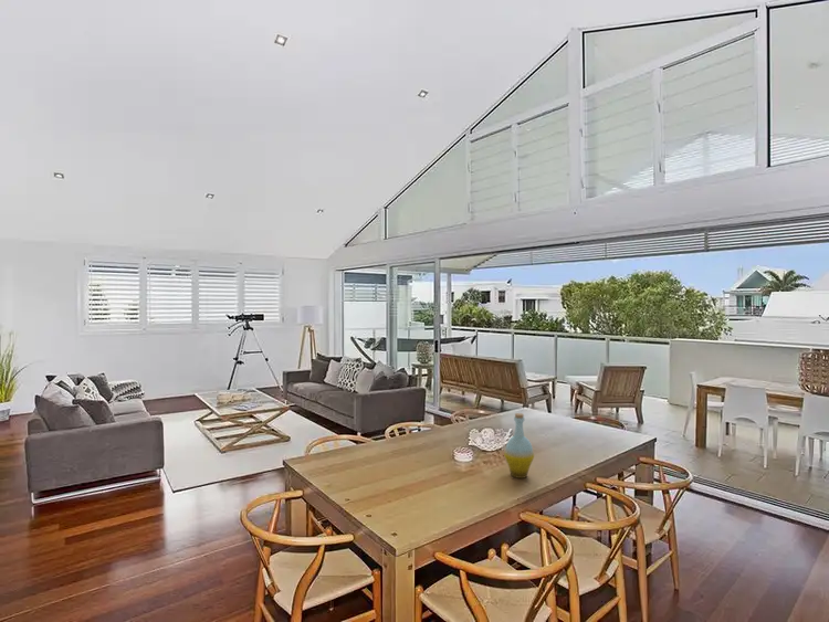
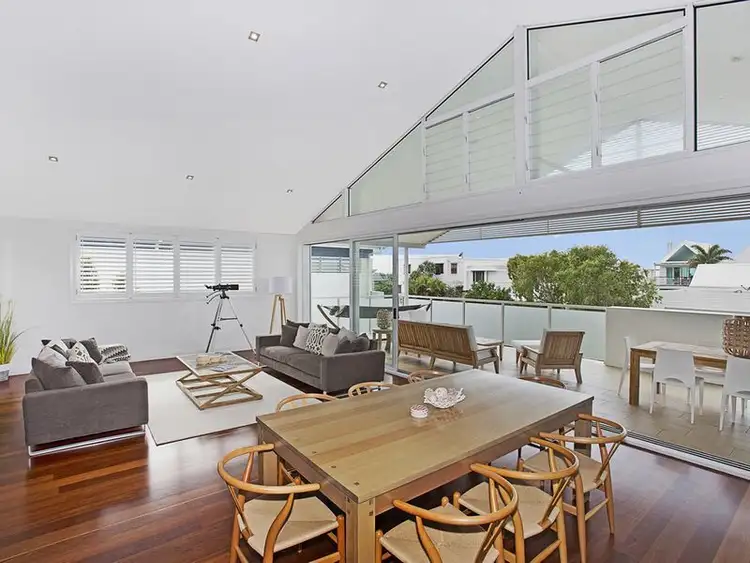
- bottle [503,412,535,479]
